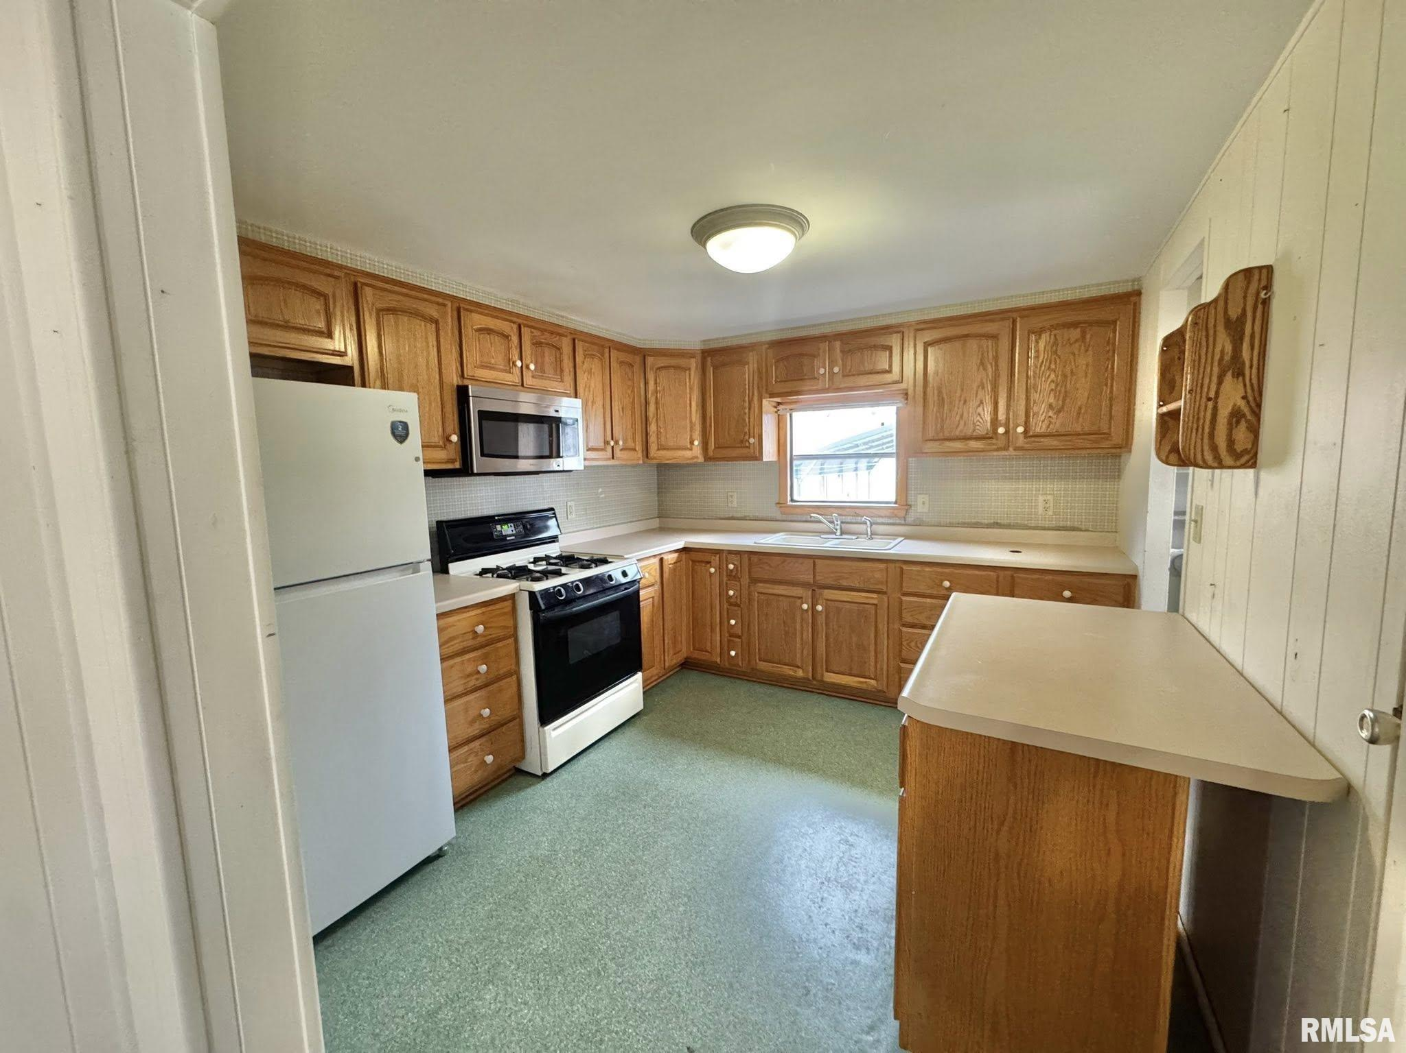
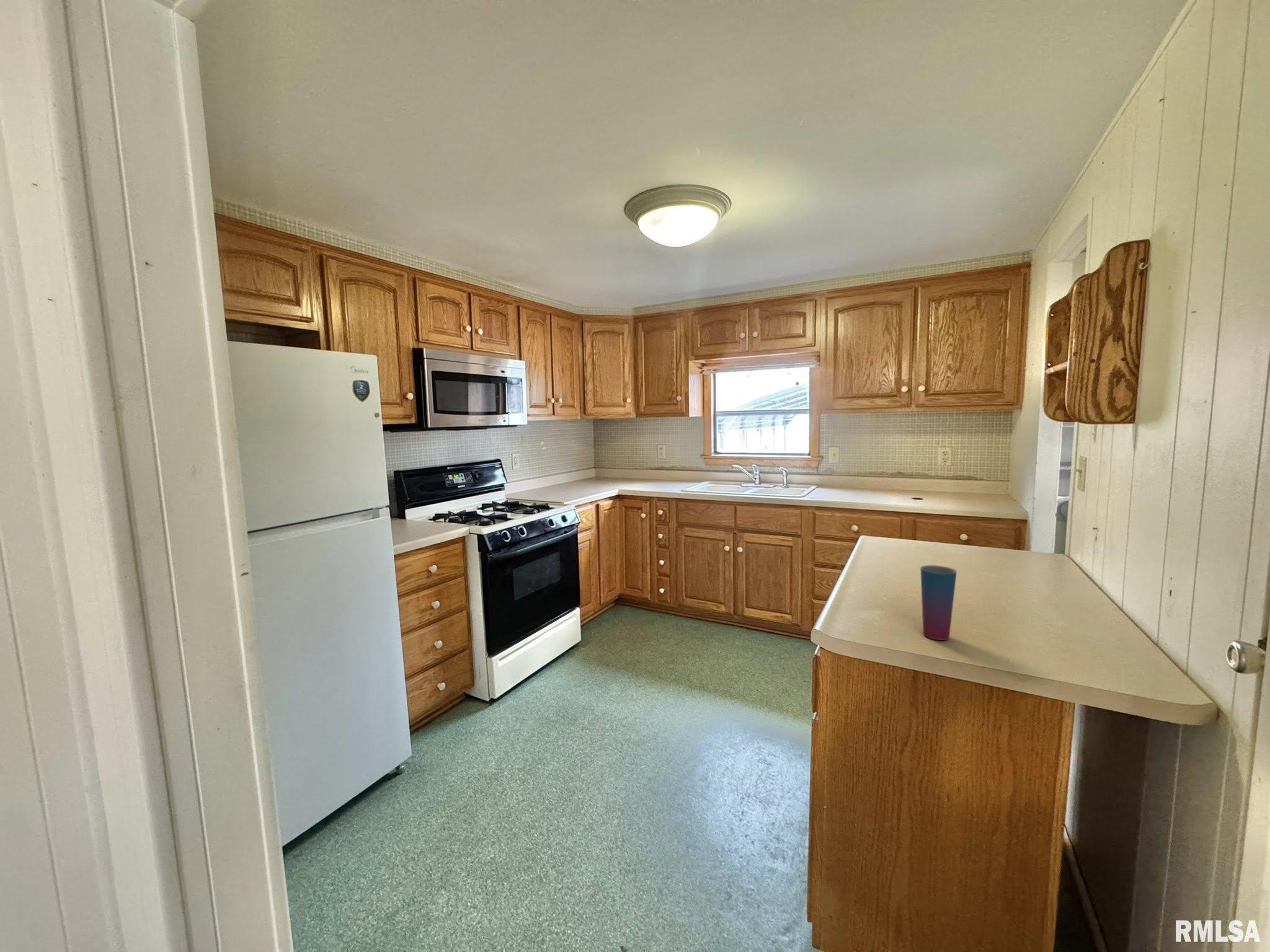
+ cup [920,565,957,641]
